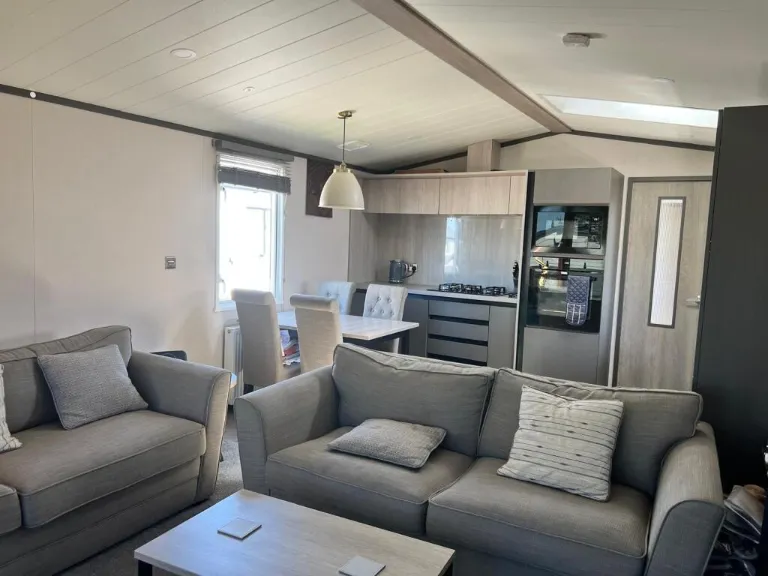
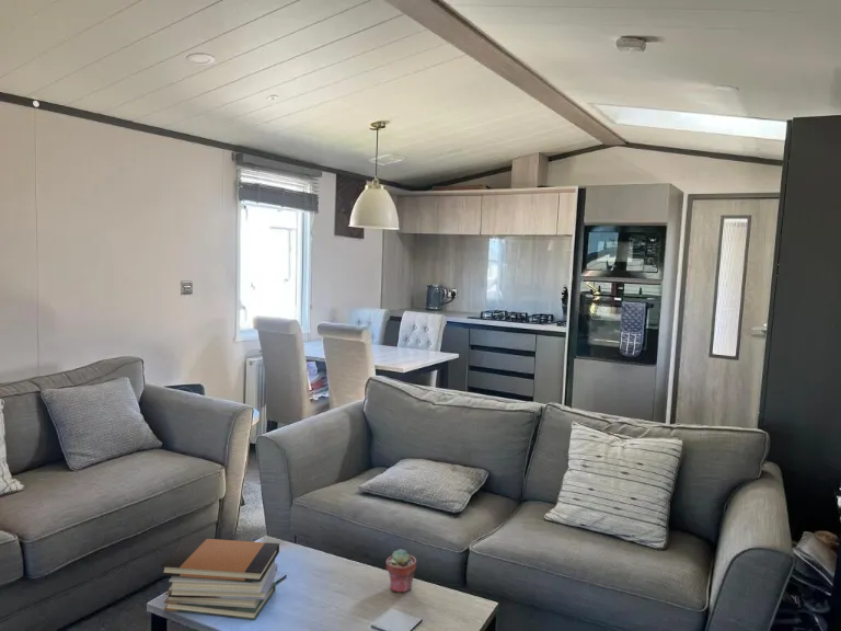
+ potted succulent [385,548,417,594]
+ book stack [159,537,280,621]
